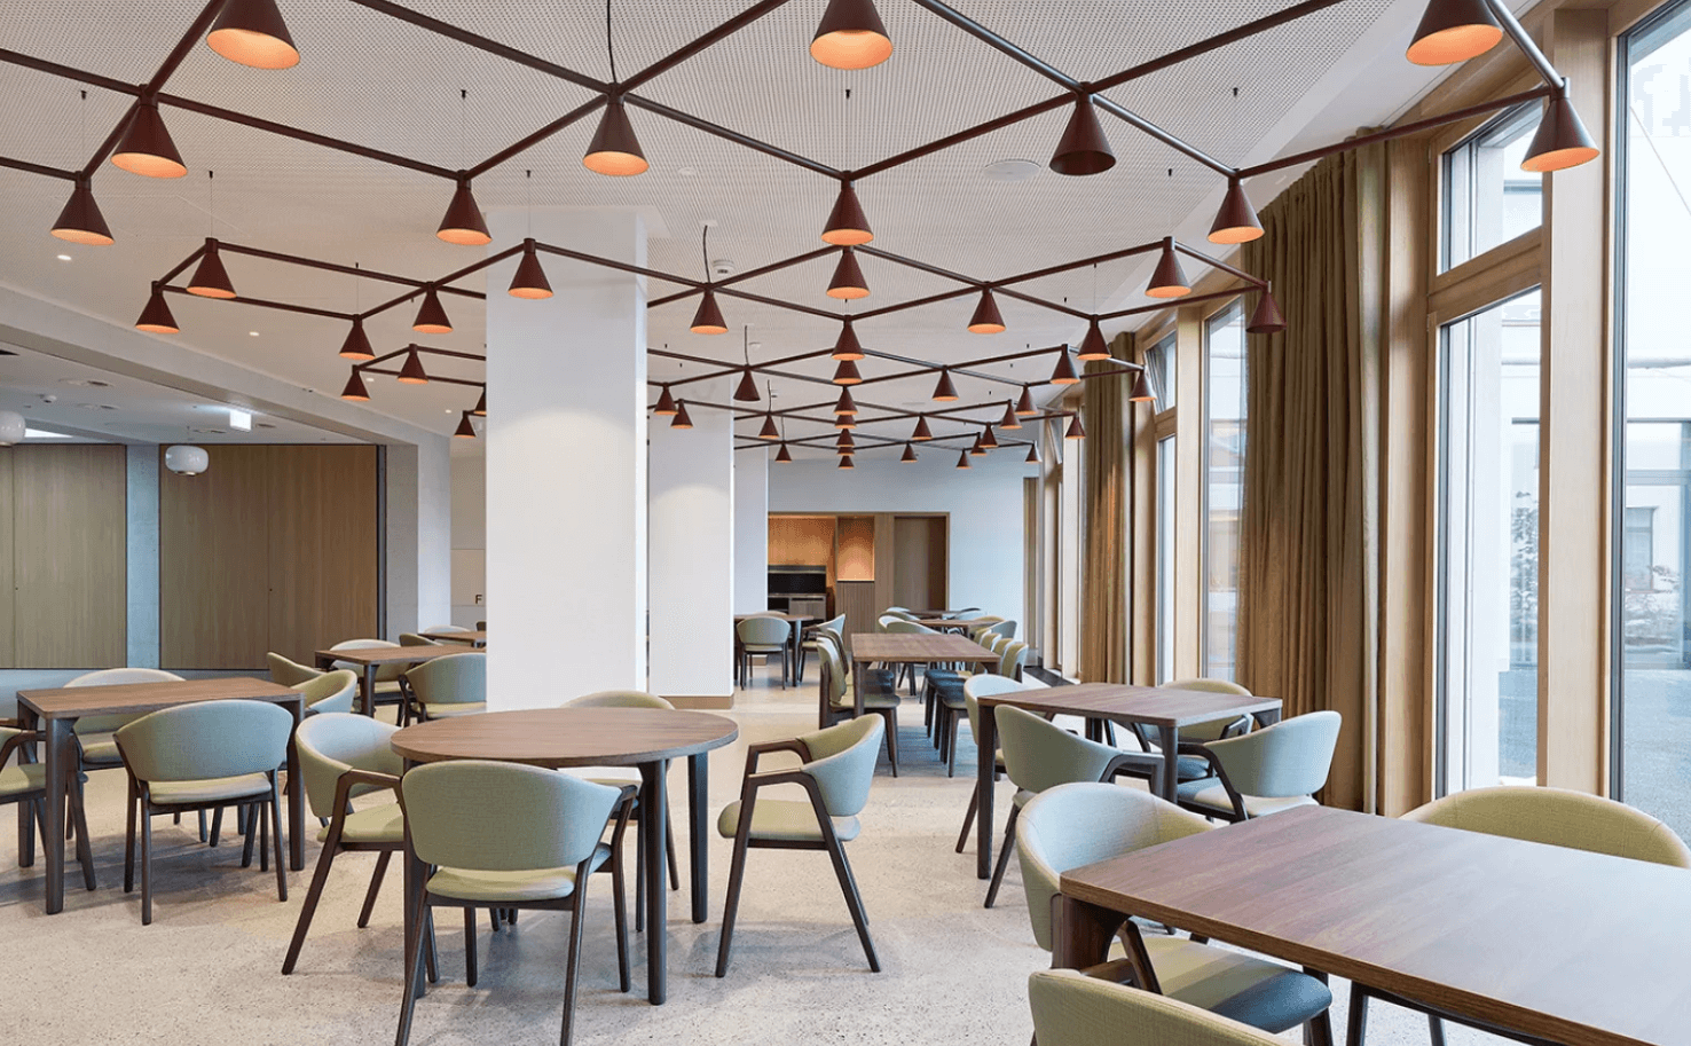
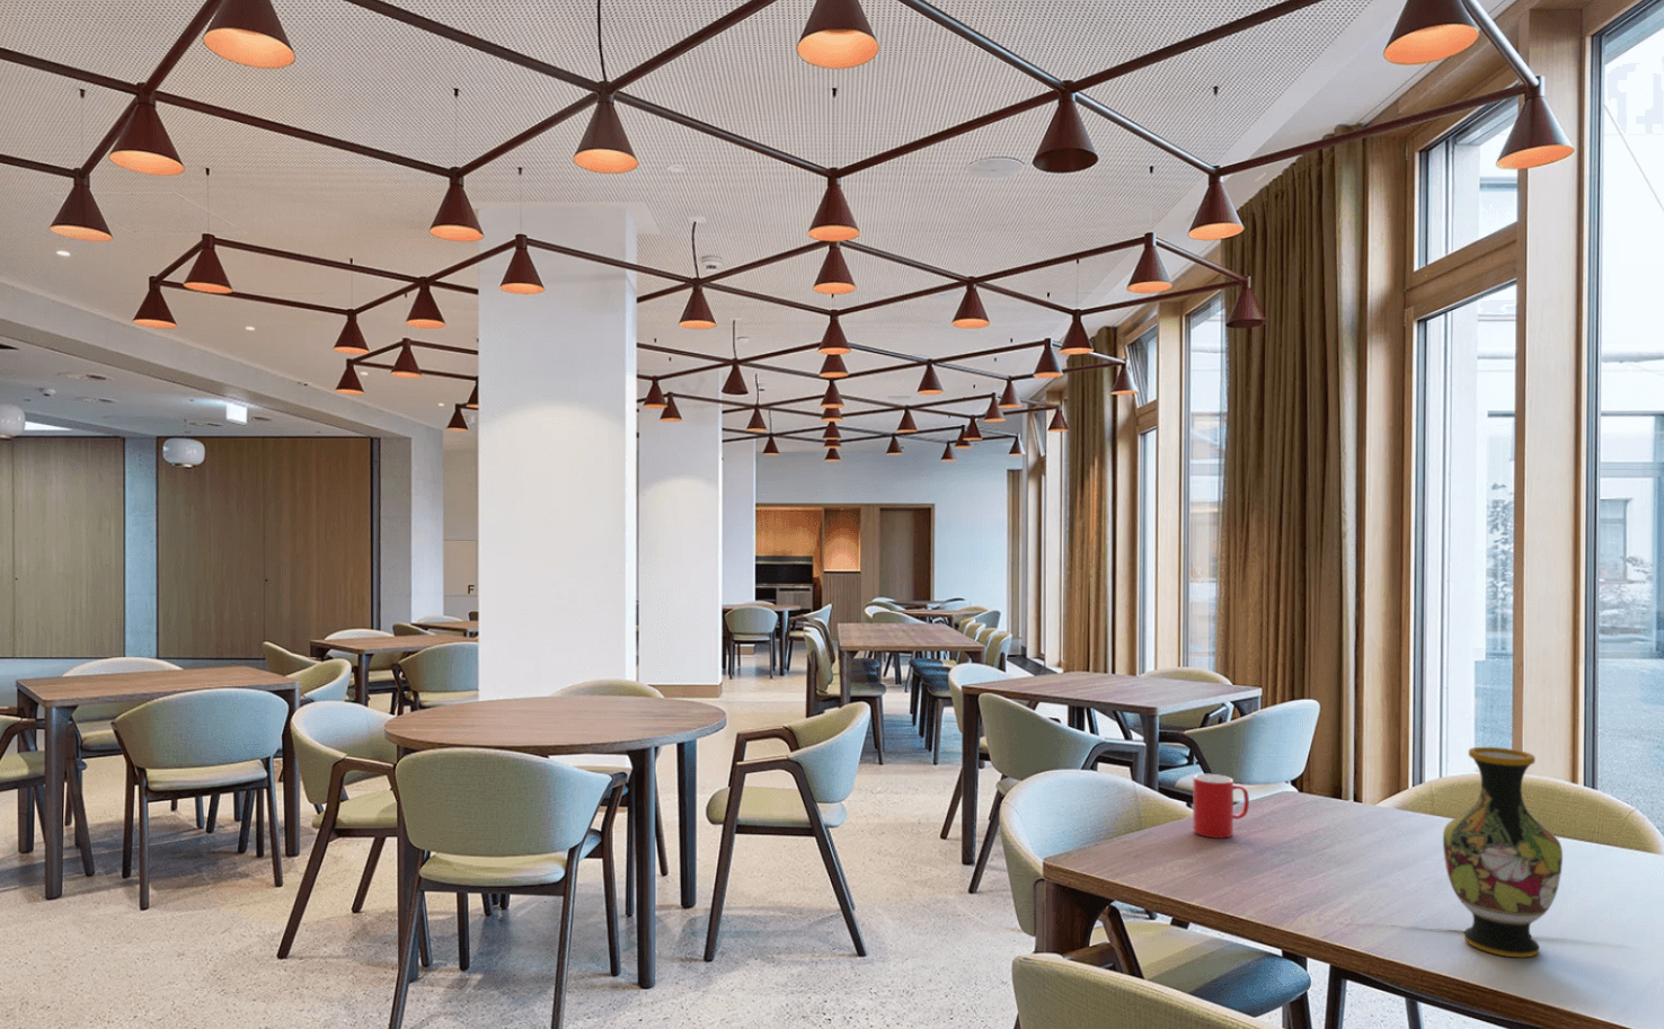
+ cup [1192,774,1250,840]
+ vase [1442,746,1564,958]
